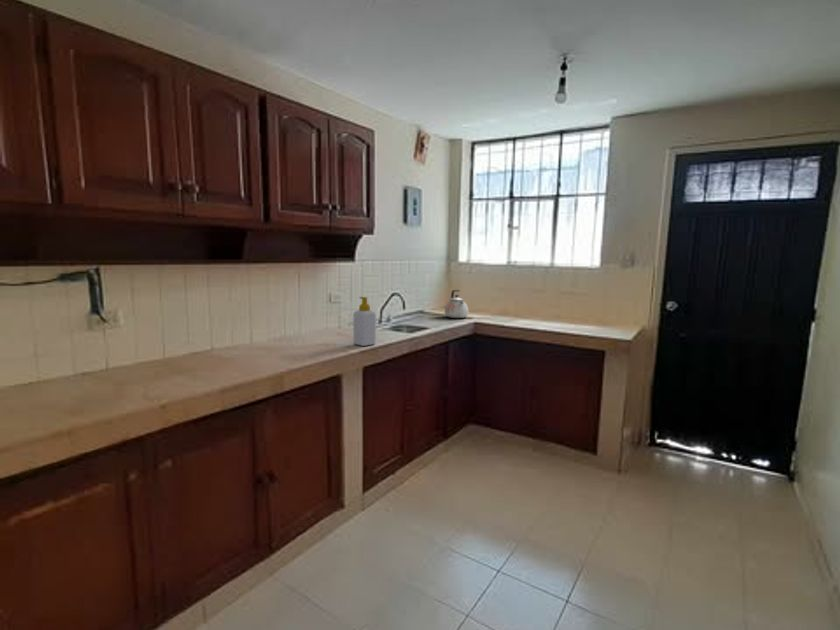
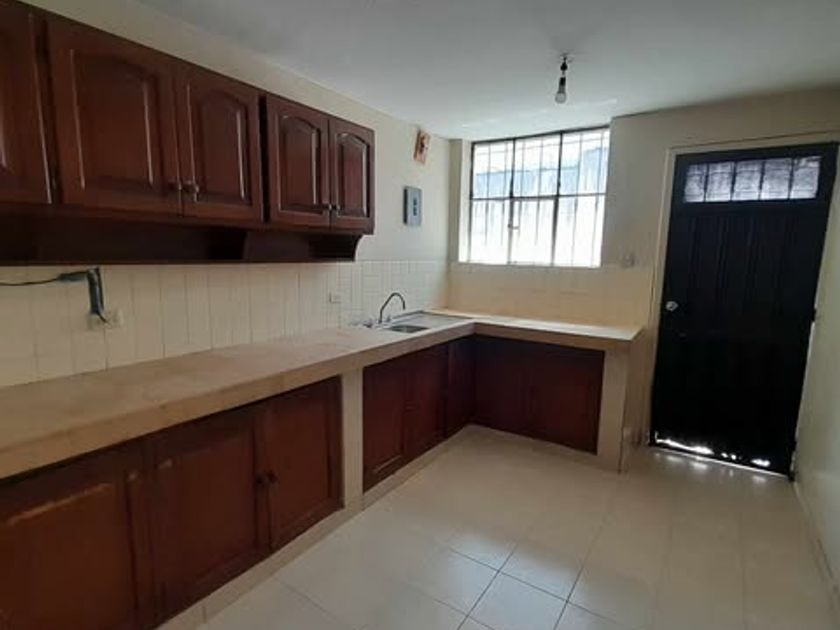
- kettle [444,289,469,319]
- soap bottle [353,296,377,347]
